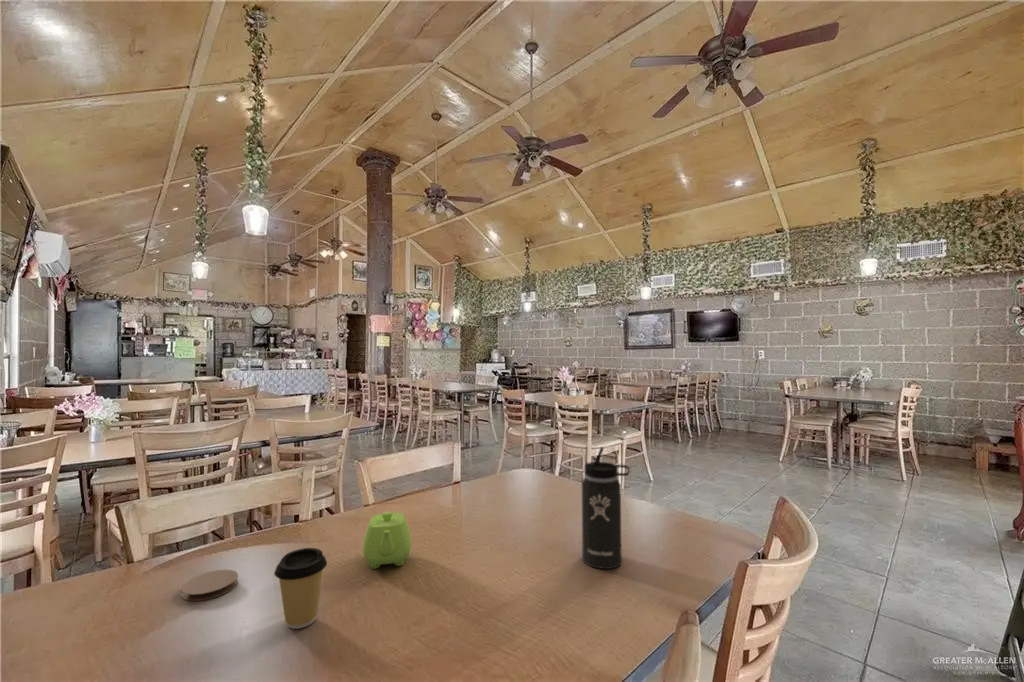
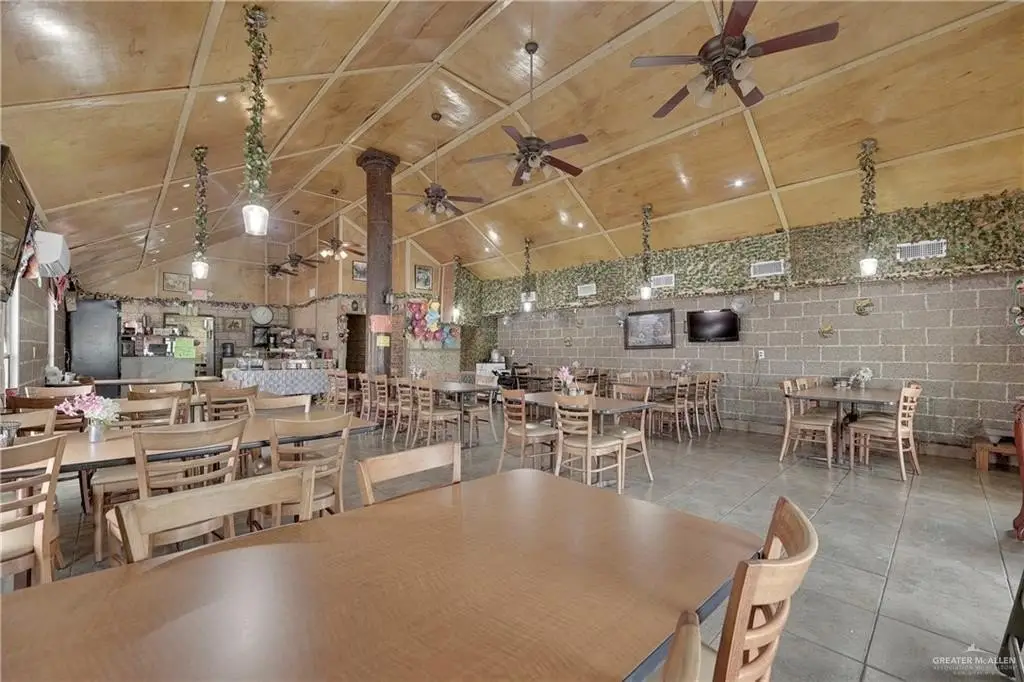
- coffee cup [273,547,328,630]
- coaster [180,569,239,602]
- teapot [362,510,412,570]
- thermos bottle [581,446,631,570]
